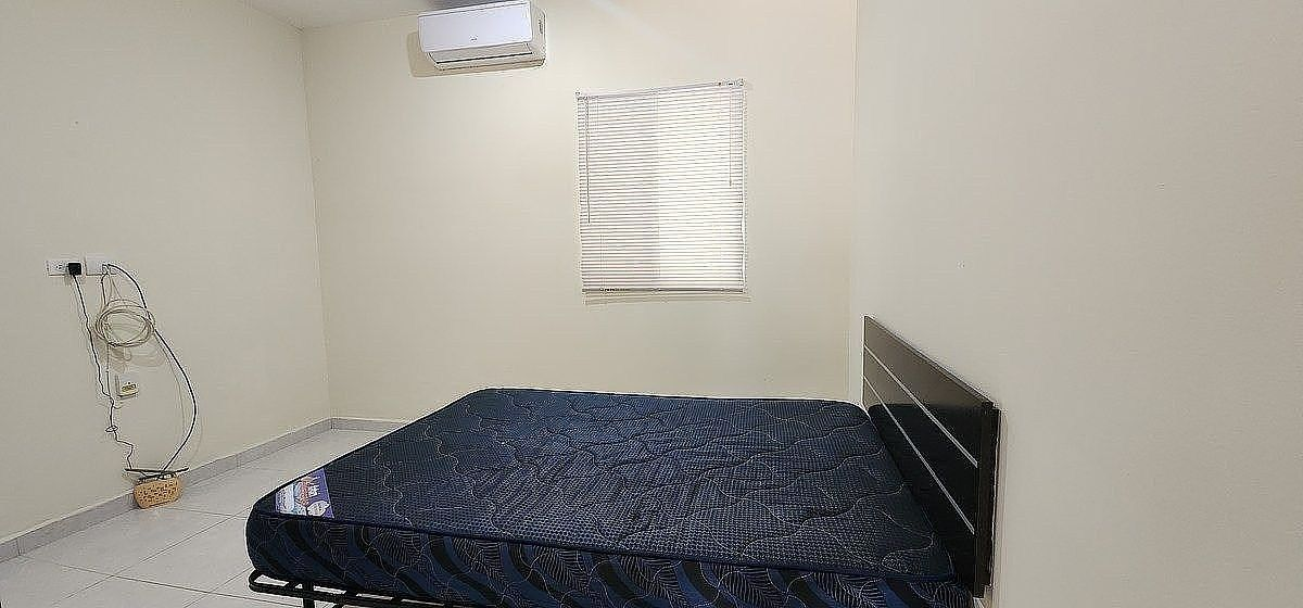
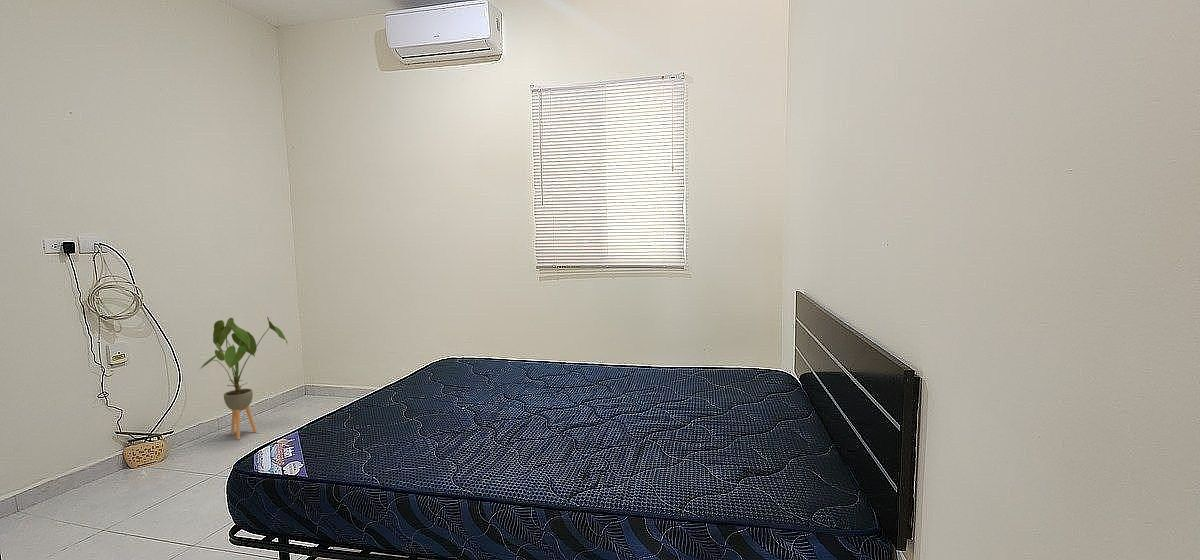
+ house plant [198,316,289,441]
